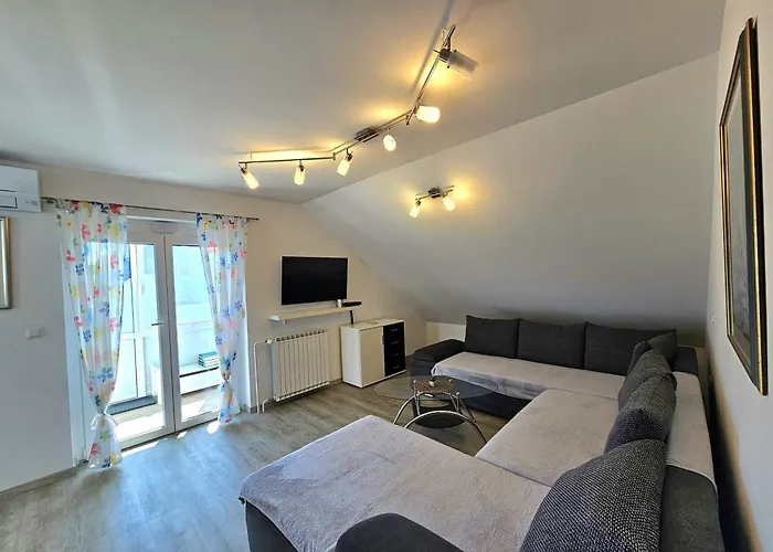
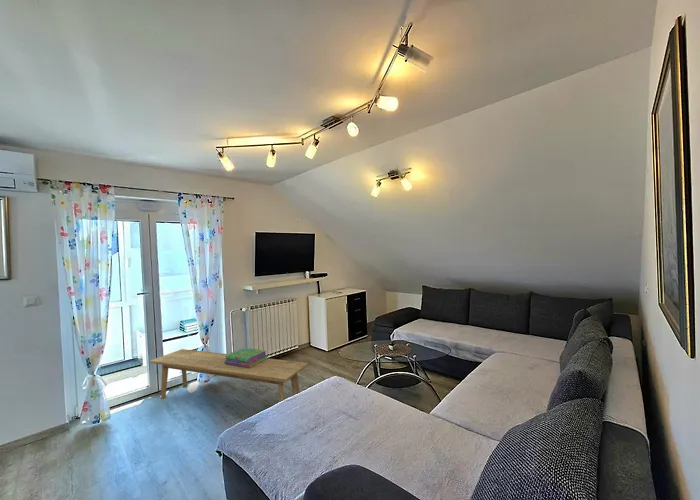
+ stack of books [225,347,269,368]
+ bench [149,348,310,403]
